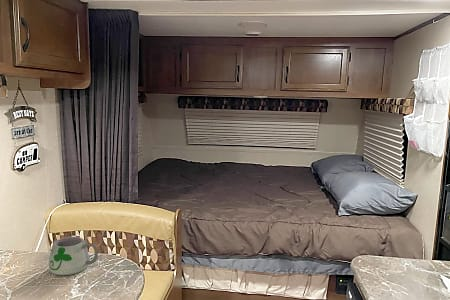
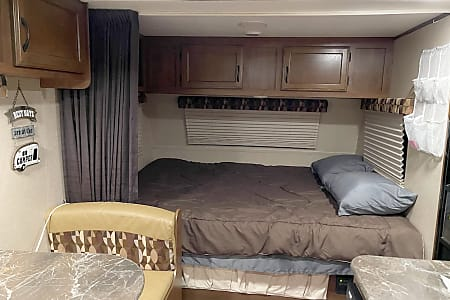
- mug [47,236,99,283]
